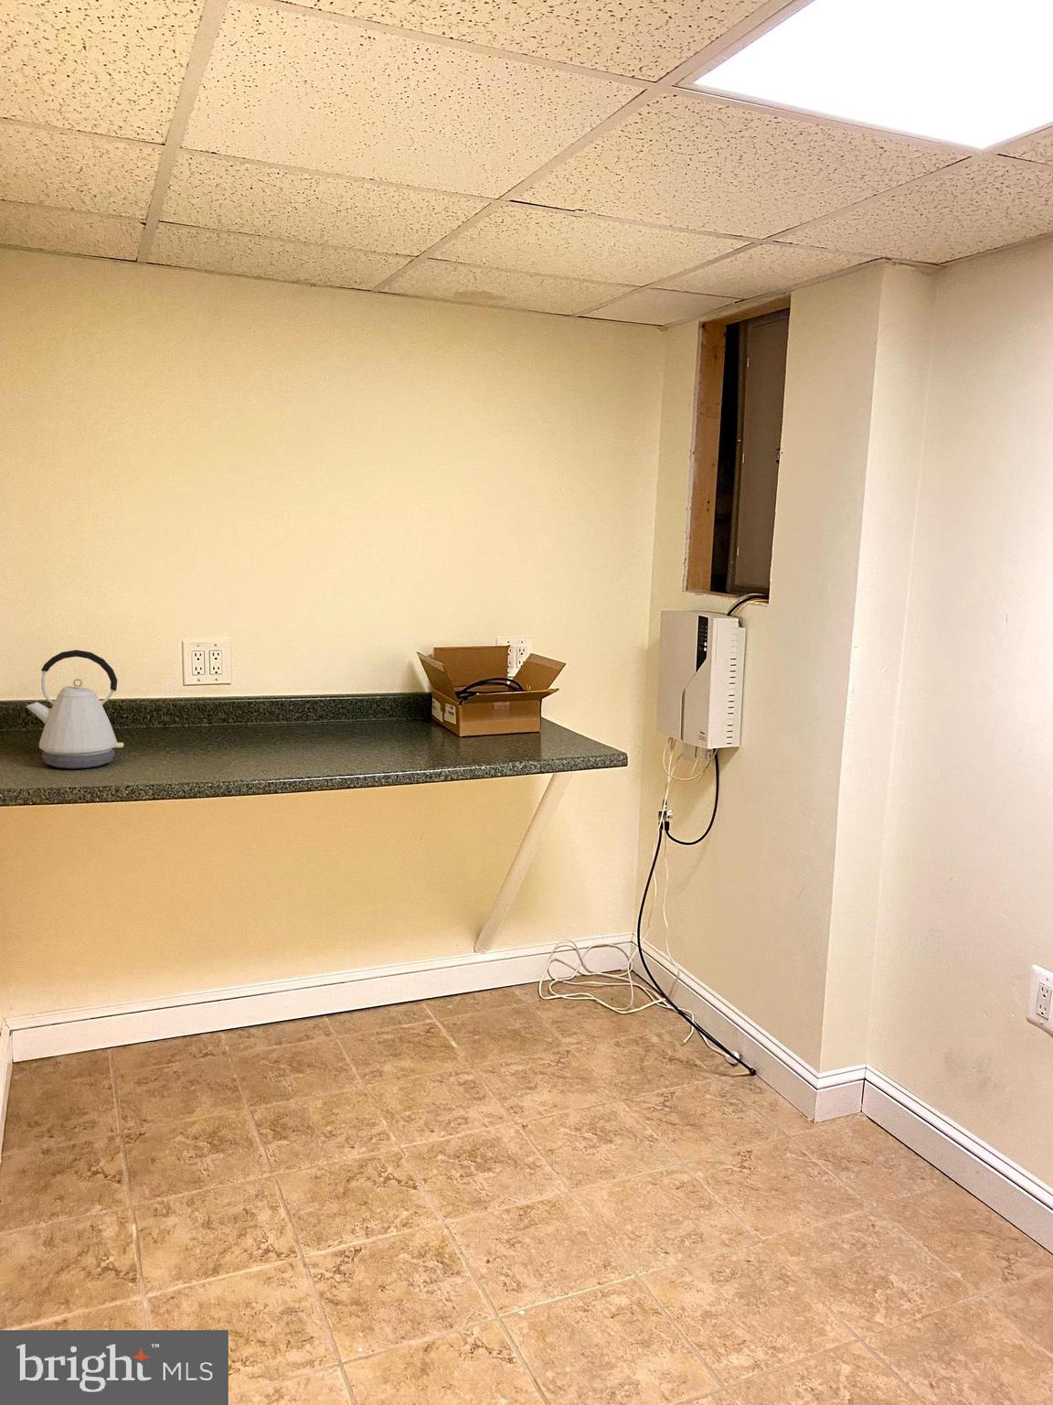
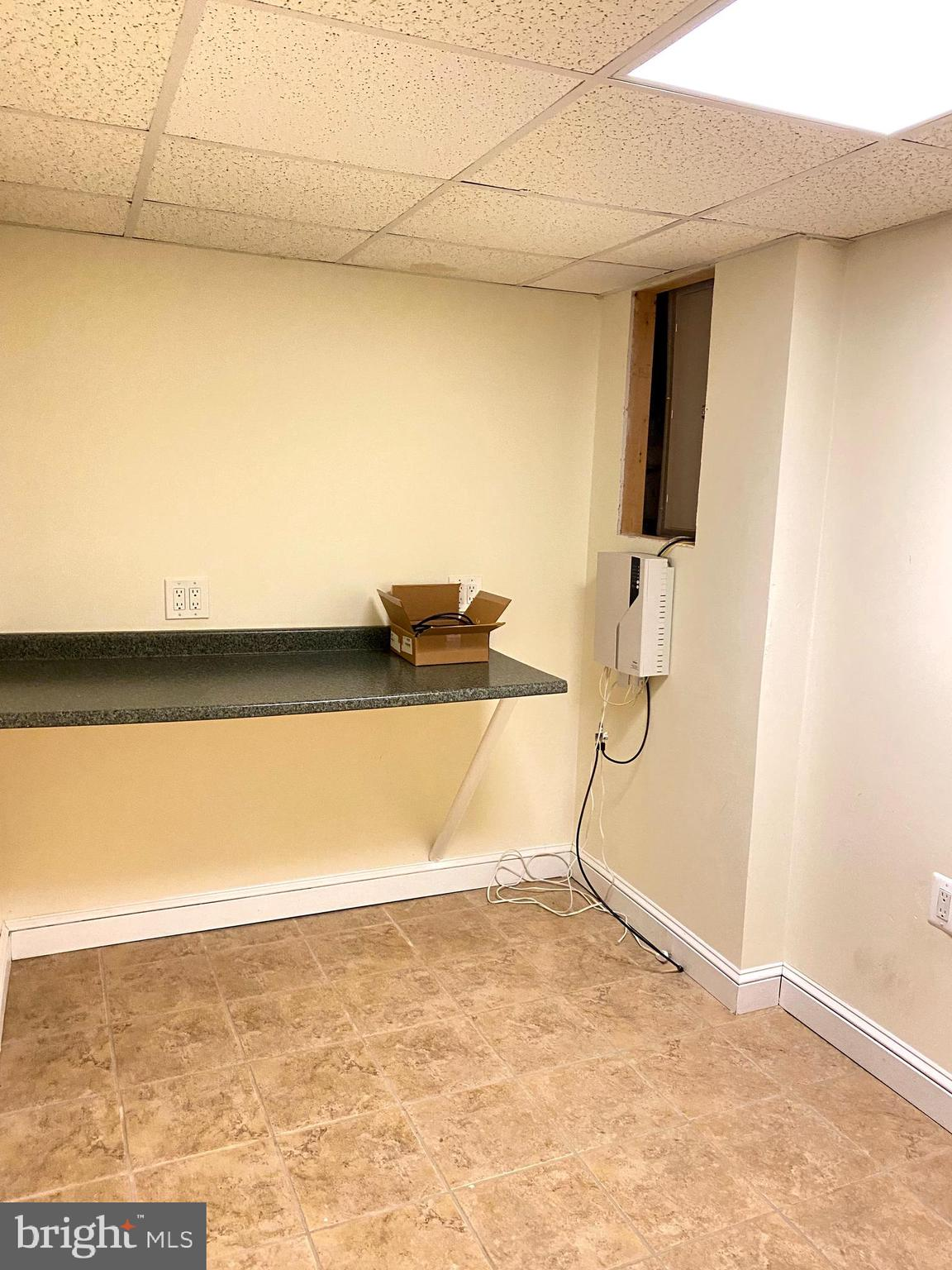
- kettle [25,649,124,769]
